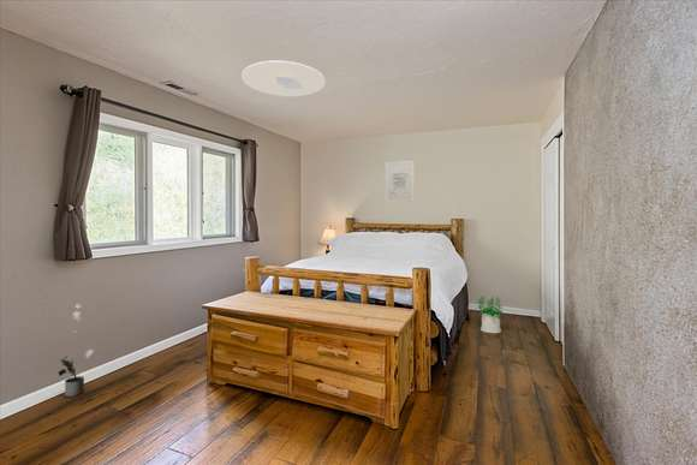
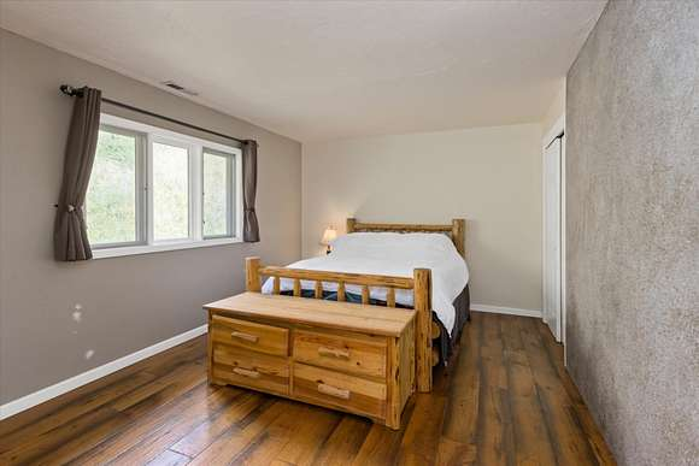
- potted plant [475,294,504,334]
- potted plant [58,354,85,398]
- wall art [385,159,416,204]
- ceiling light [240,60,327,97]
